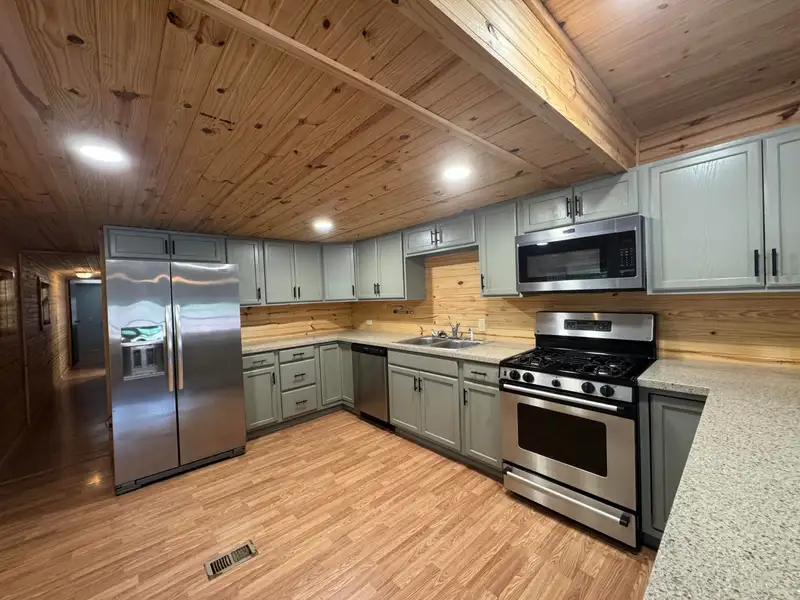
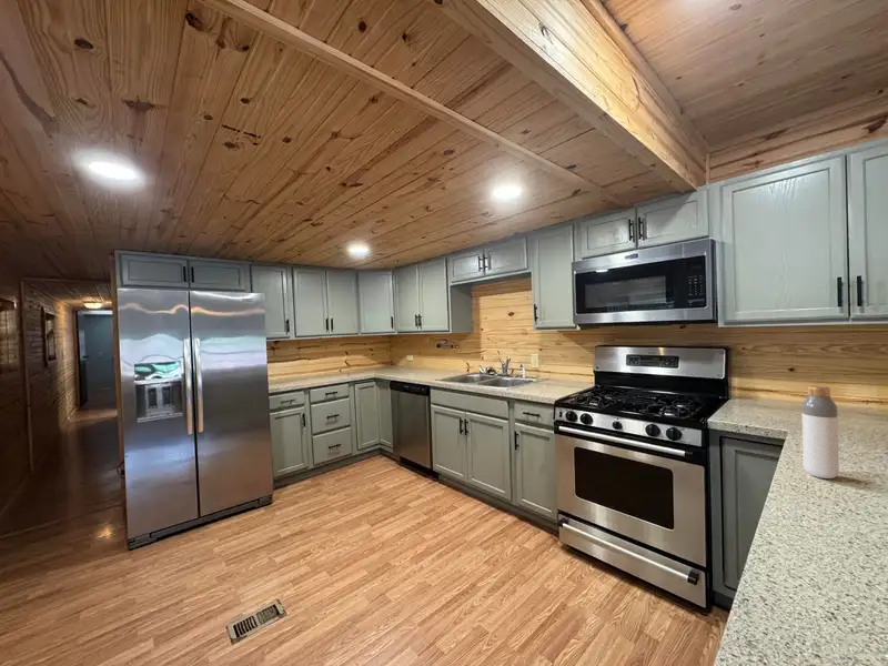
+ bottle [801,384,840,480]
